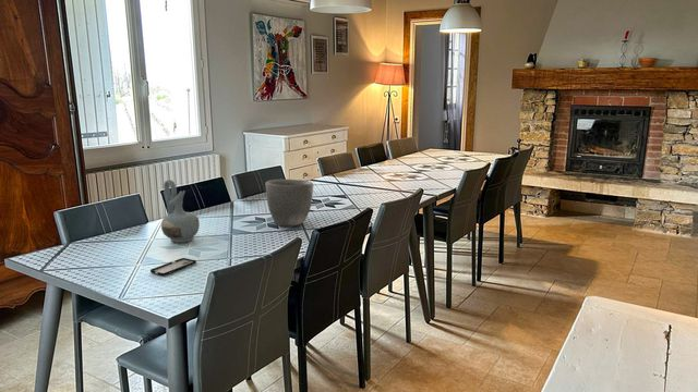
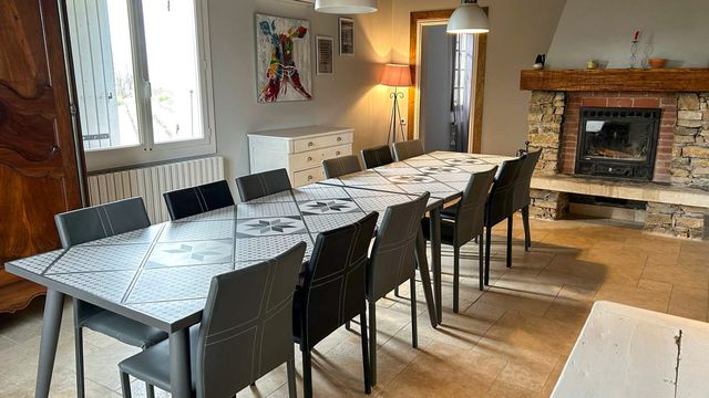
- bowl [264,179,314,226]
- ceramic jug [160,179,201,244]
- smartphone [149,257,197,277]
